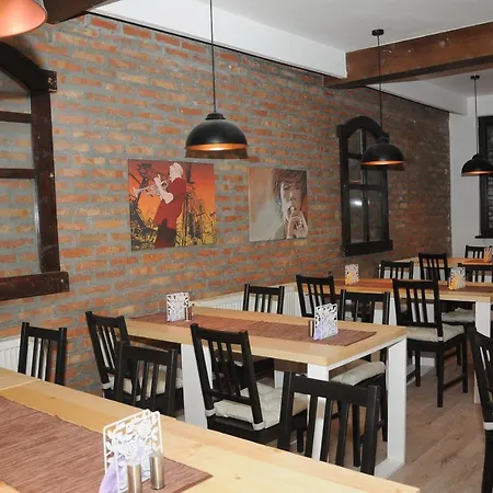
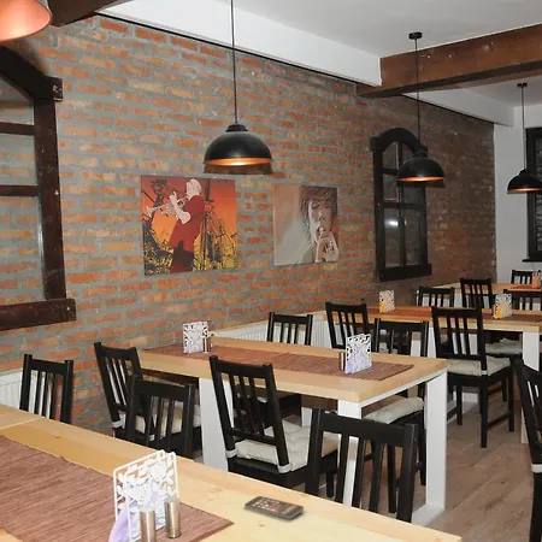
+ smartphone [243,495,305,520]
